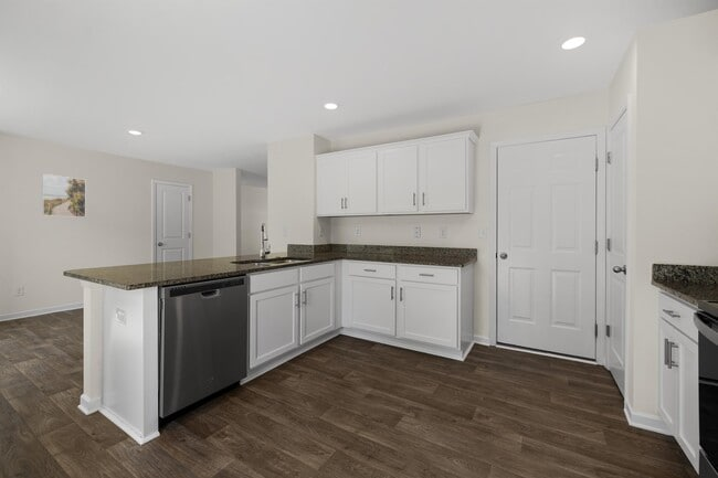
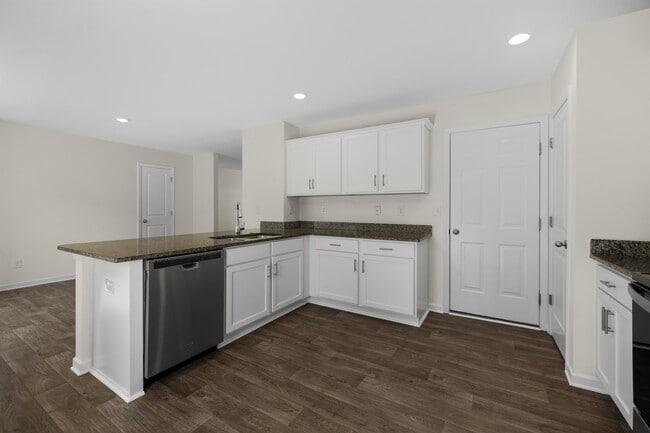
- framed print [41,173,86,219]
